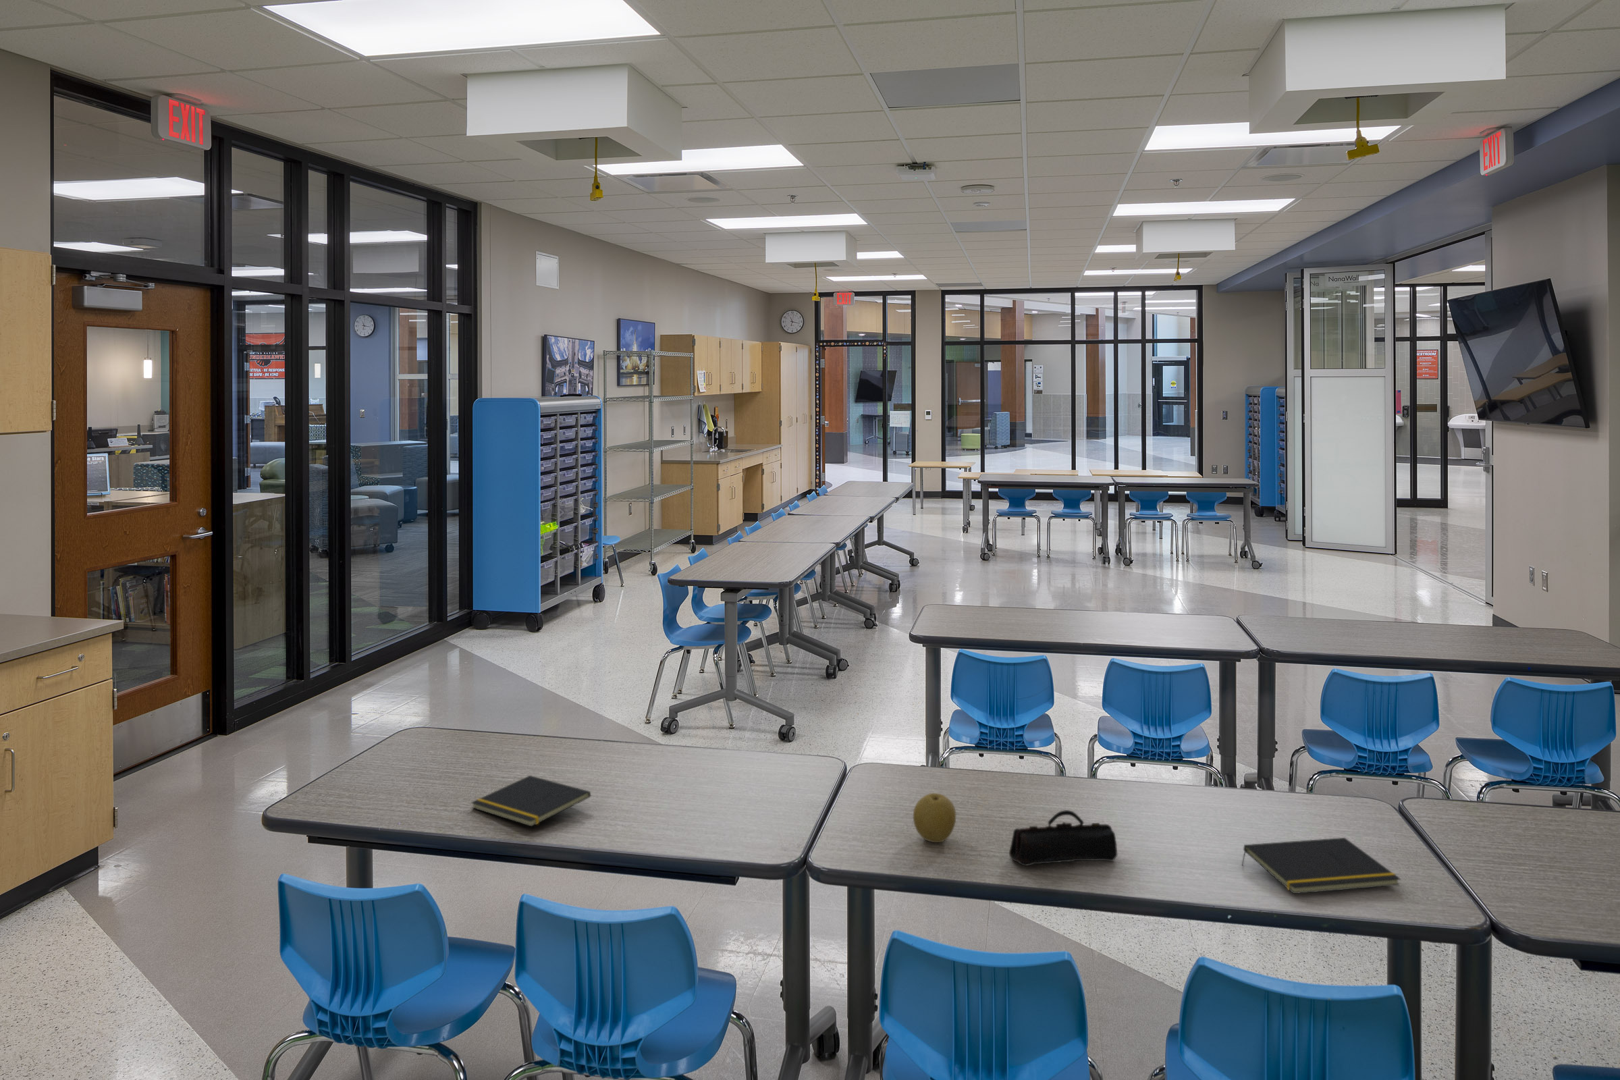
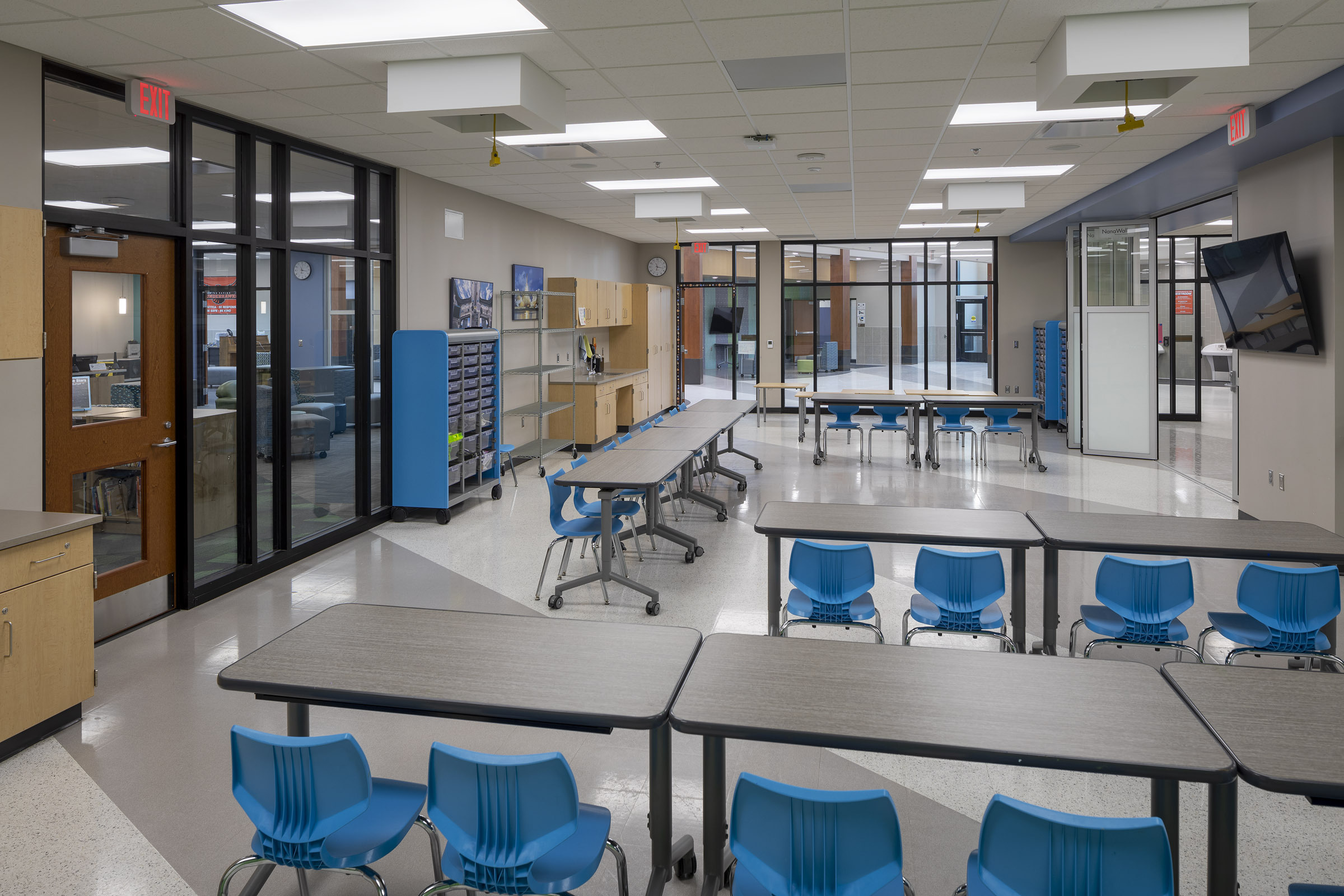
- notepad [470,775,592,828]
- fruit [912,792,957,843]
- pencil case [1009,809,1117,867]
- notepad [1242,837,1402,894]
